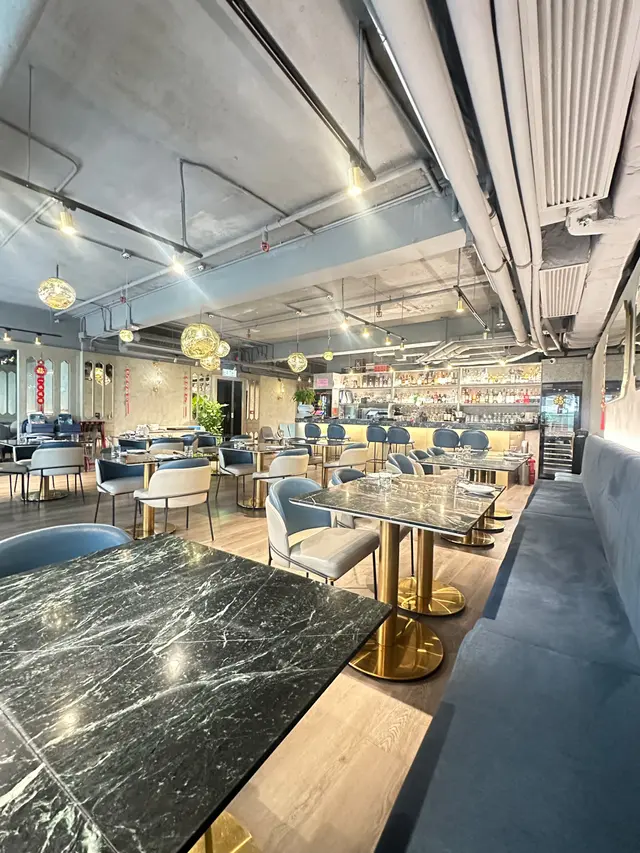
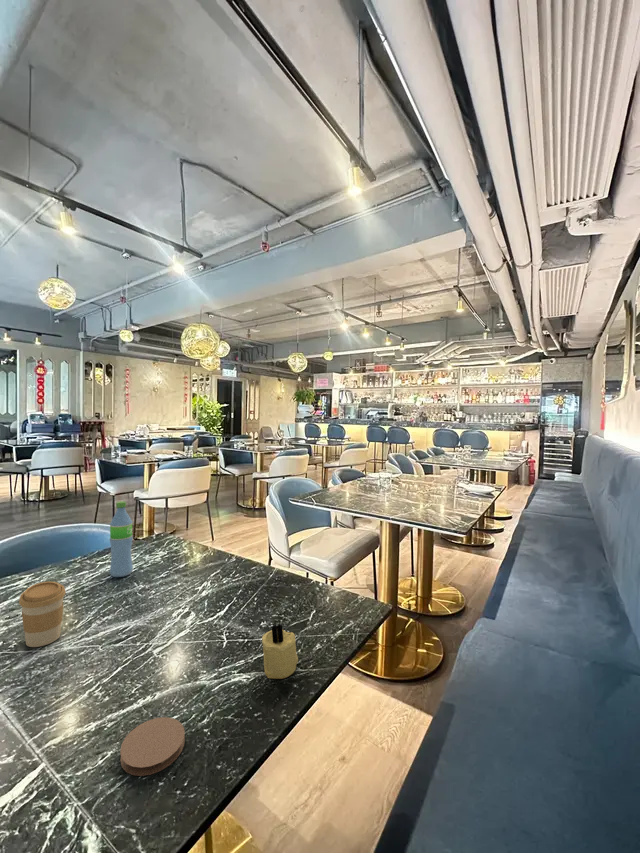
+ water bottle [109,500,134,578]
+ coffee cup [18,581,67,648]
+ candle [261,623,299,680]
+ coaster [119,716,186,777]
